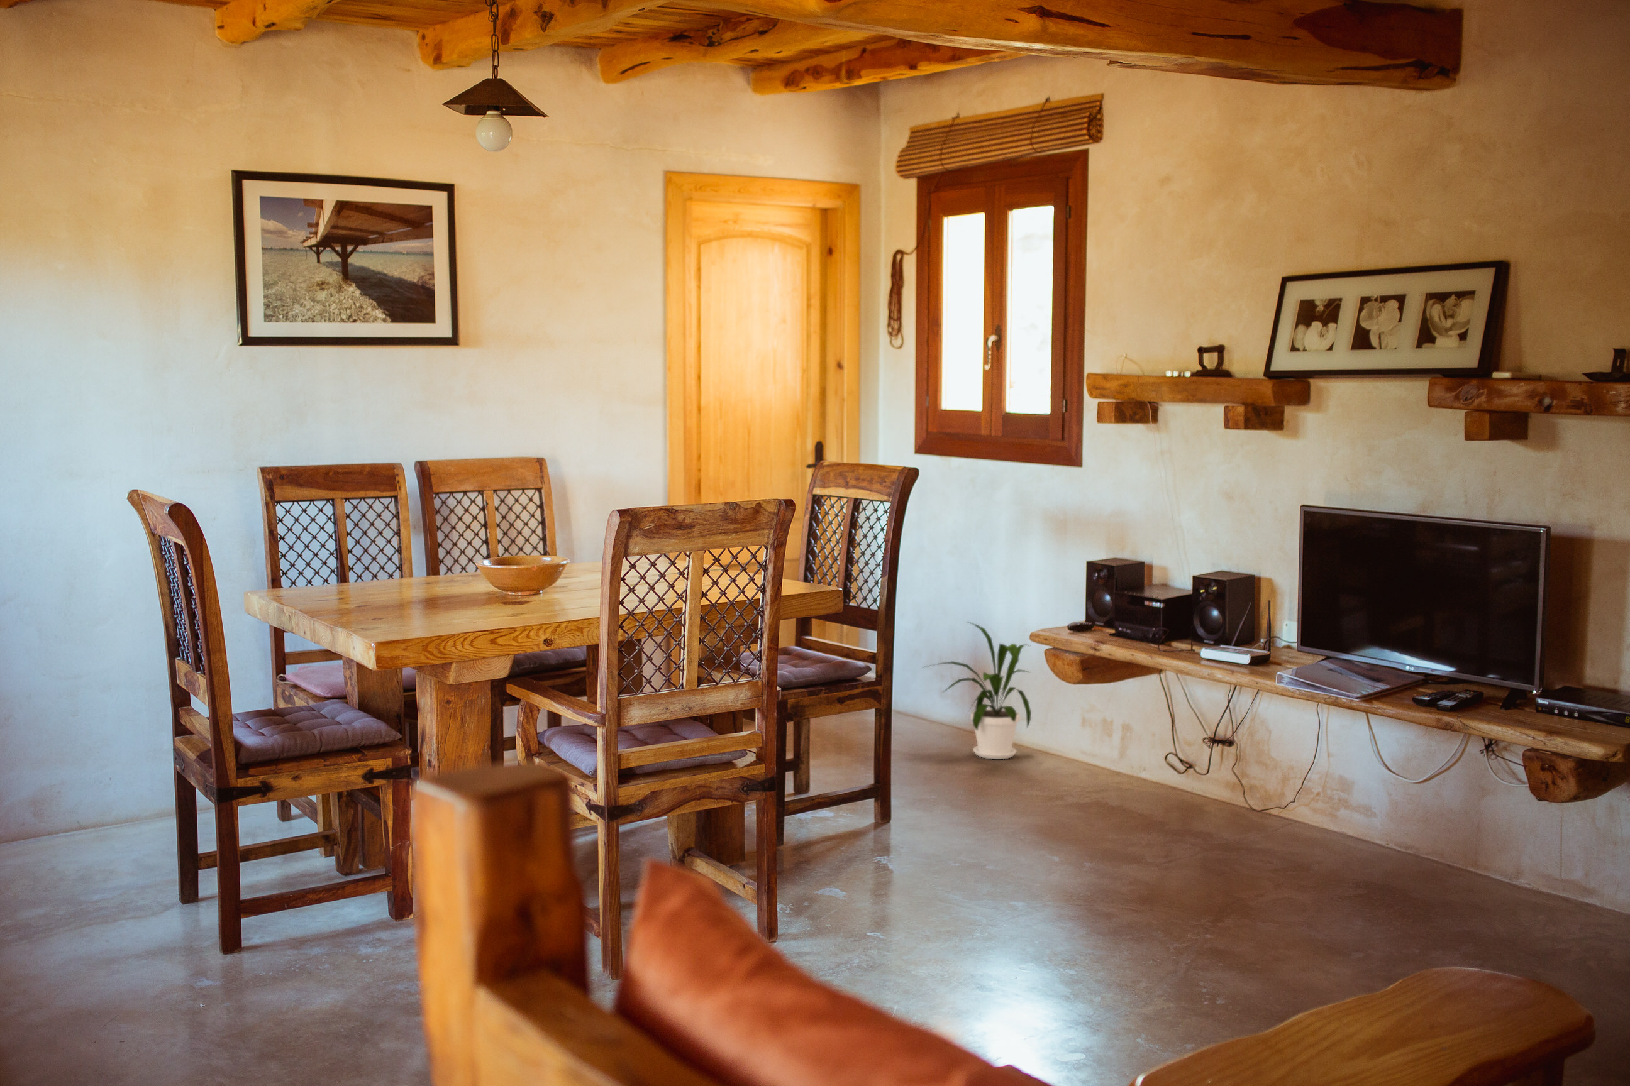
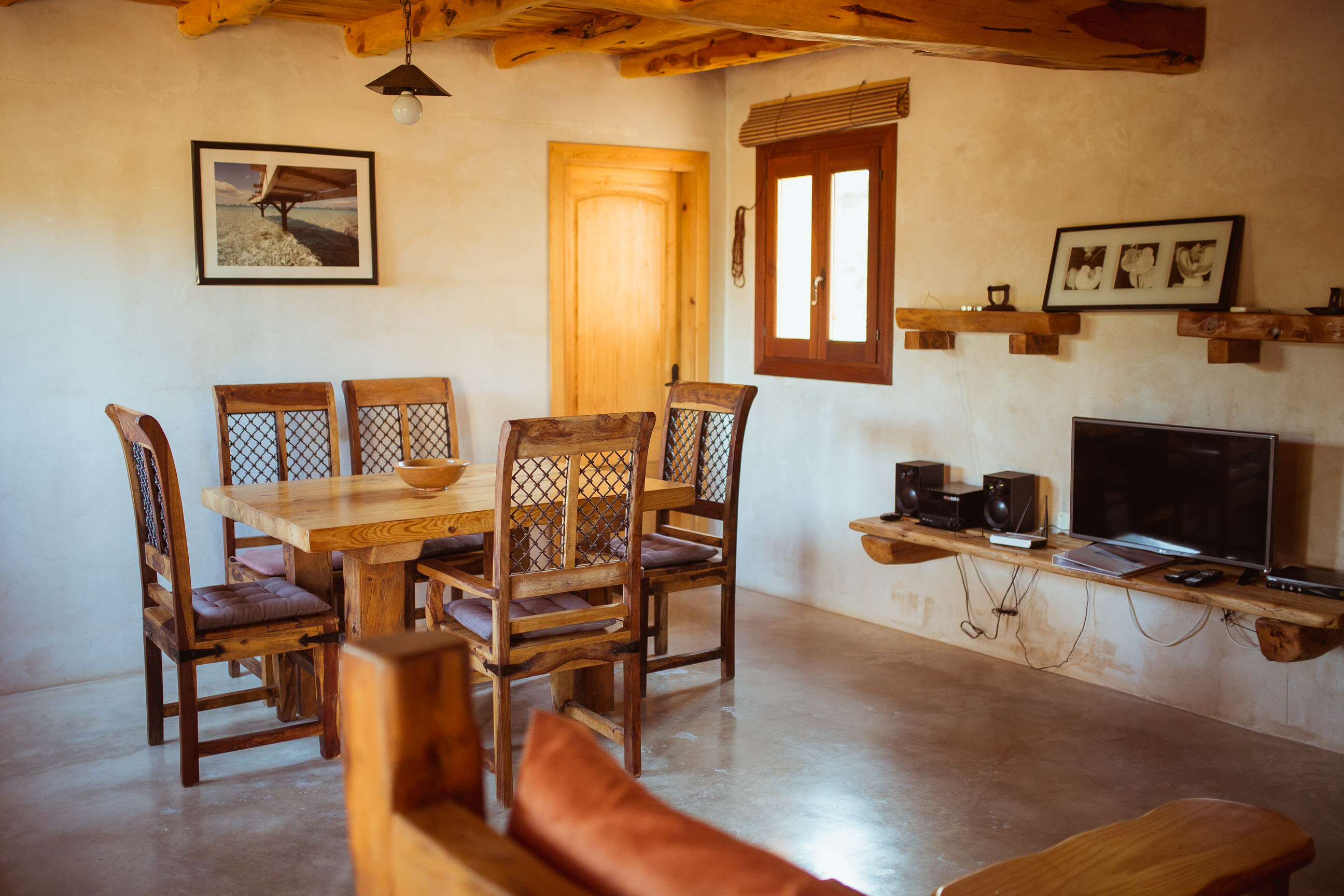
- house plant [921,621,1032,760]
